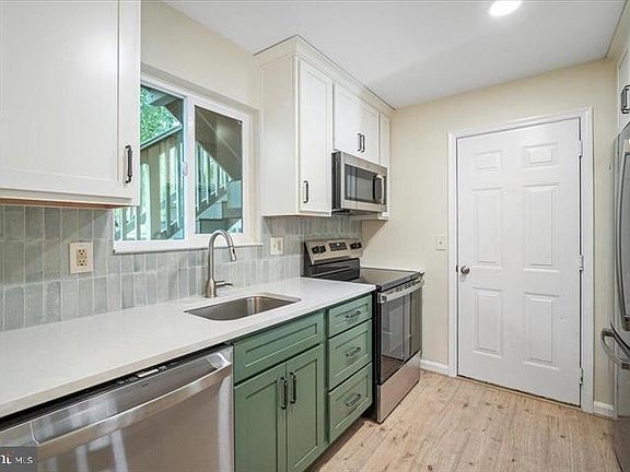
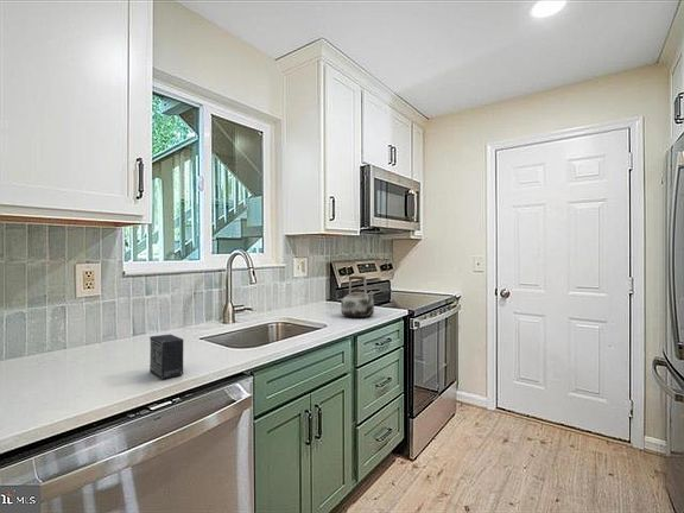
+ small box [148,334,184,380]
+ kettle [340,274,375,318]
